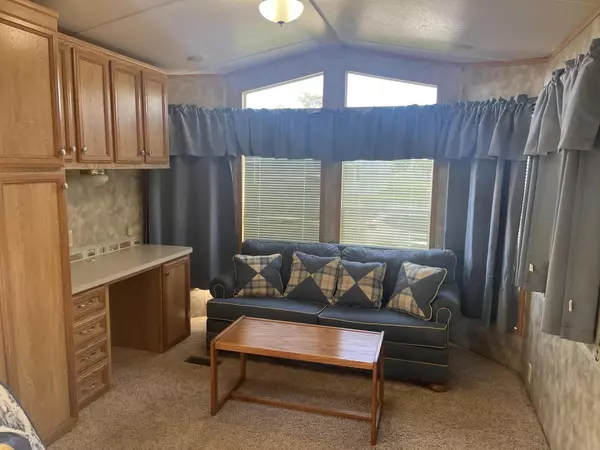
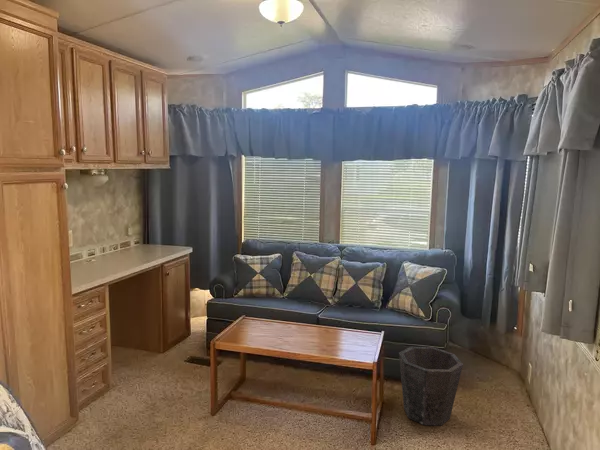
+ waste bin [398,346,464,426]
